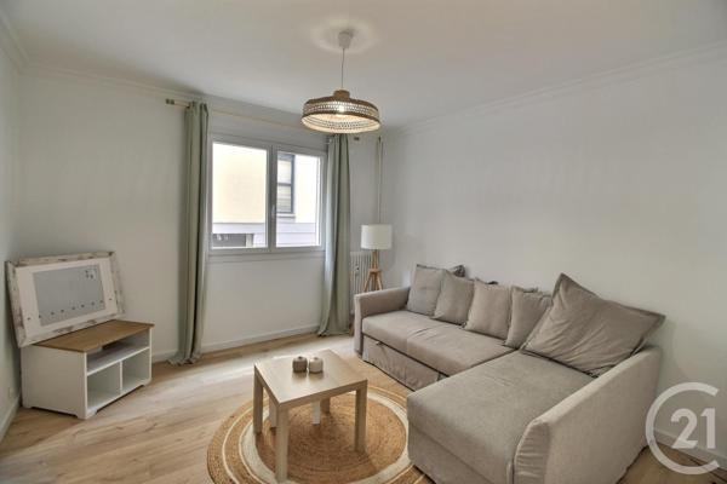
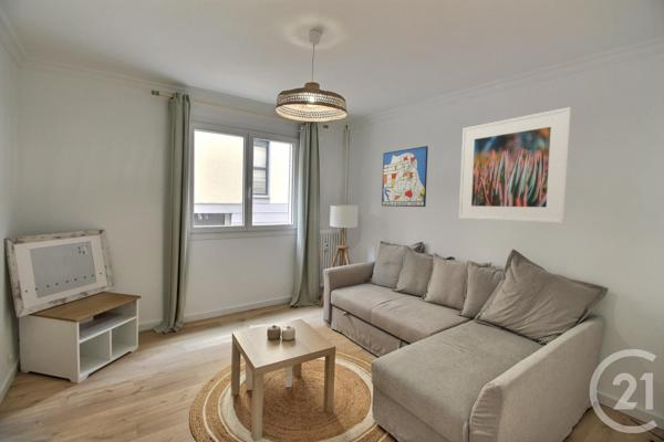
+ wall art [381,145,429,208]
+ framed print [458,106,572,224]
